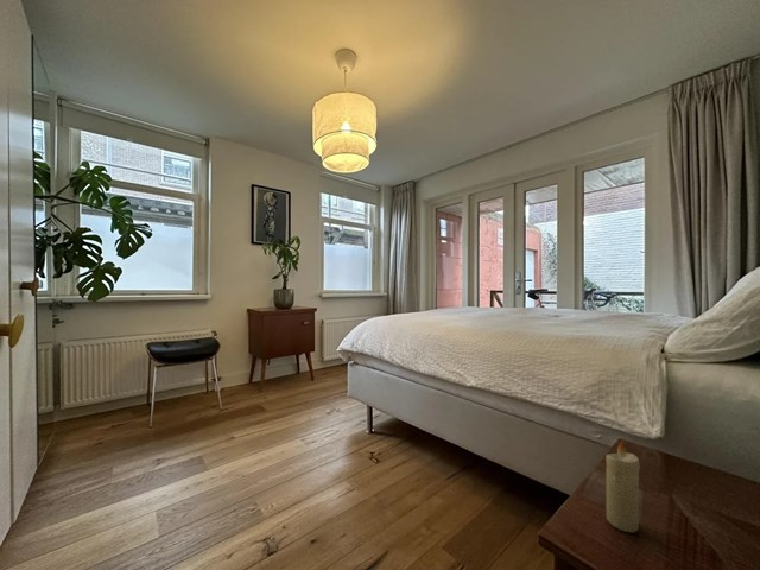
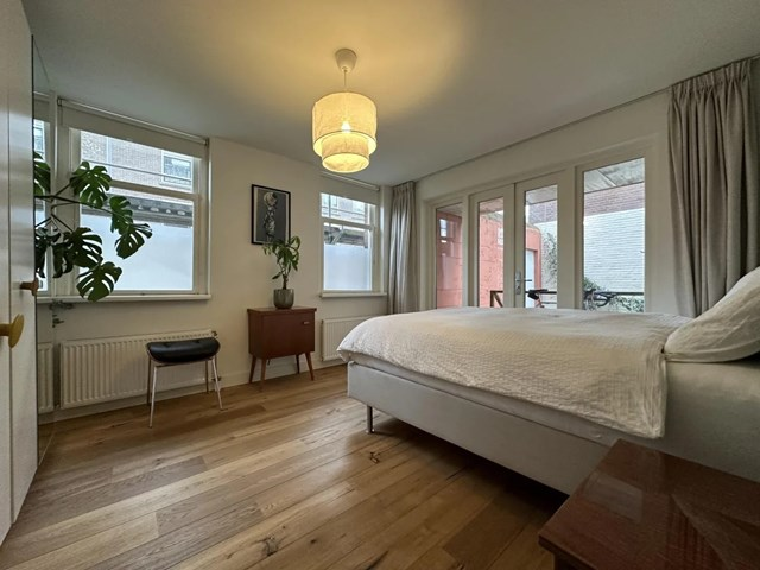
- candle [606,439,641,533]
